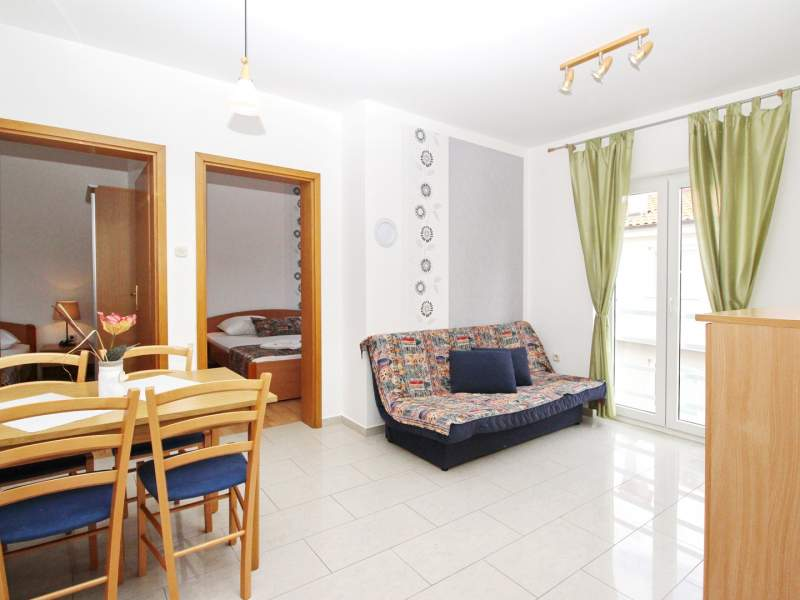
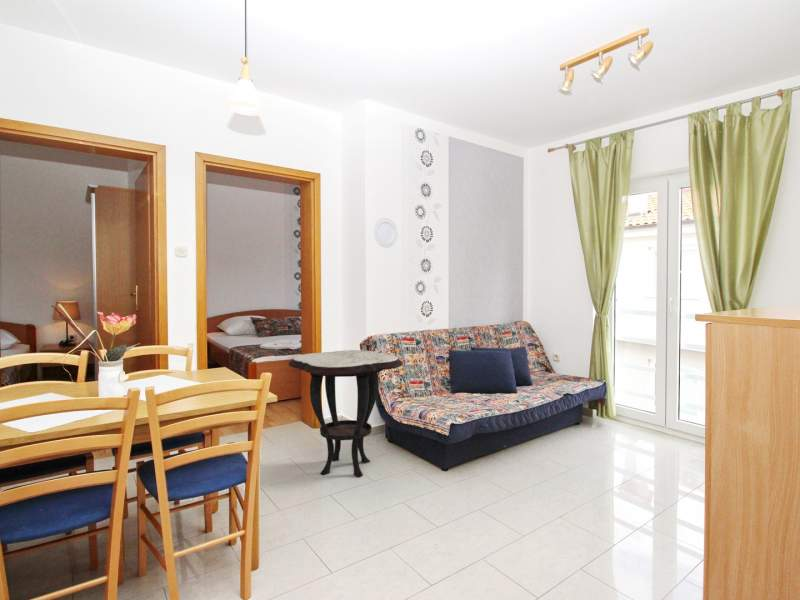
+ side table [288,349,403,478]
